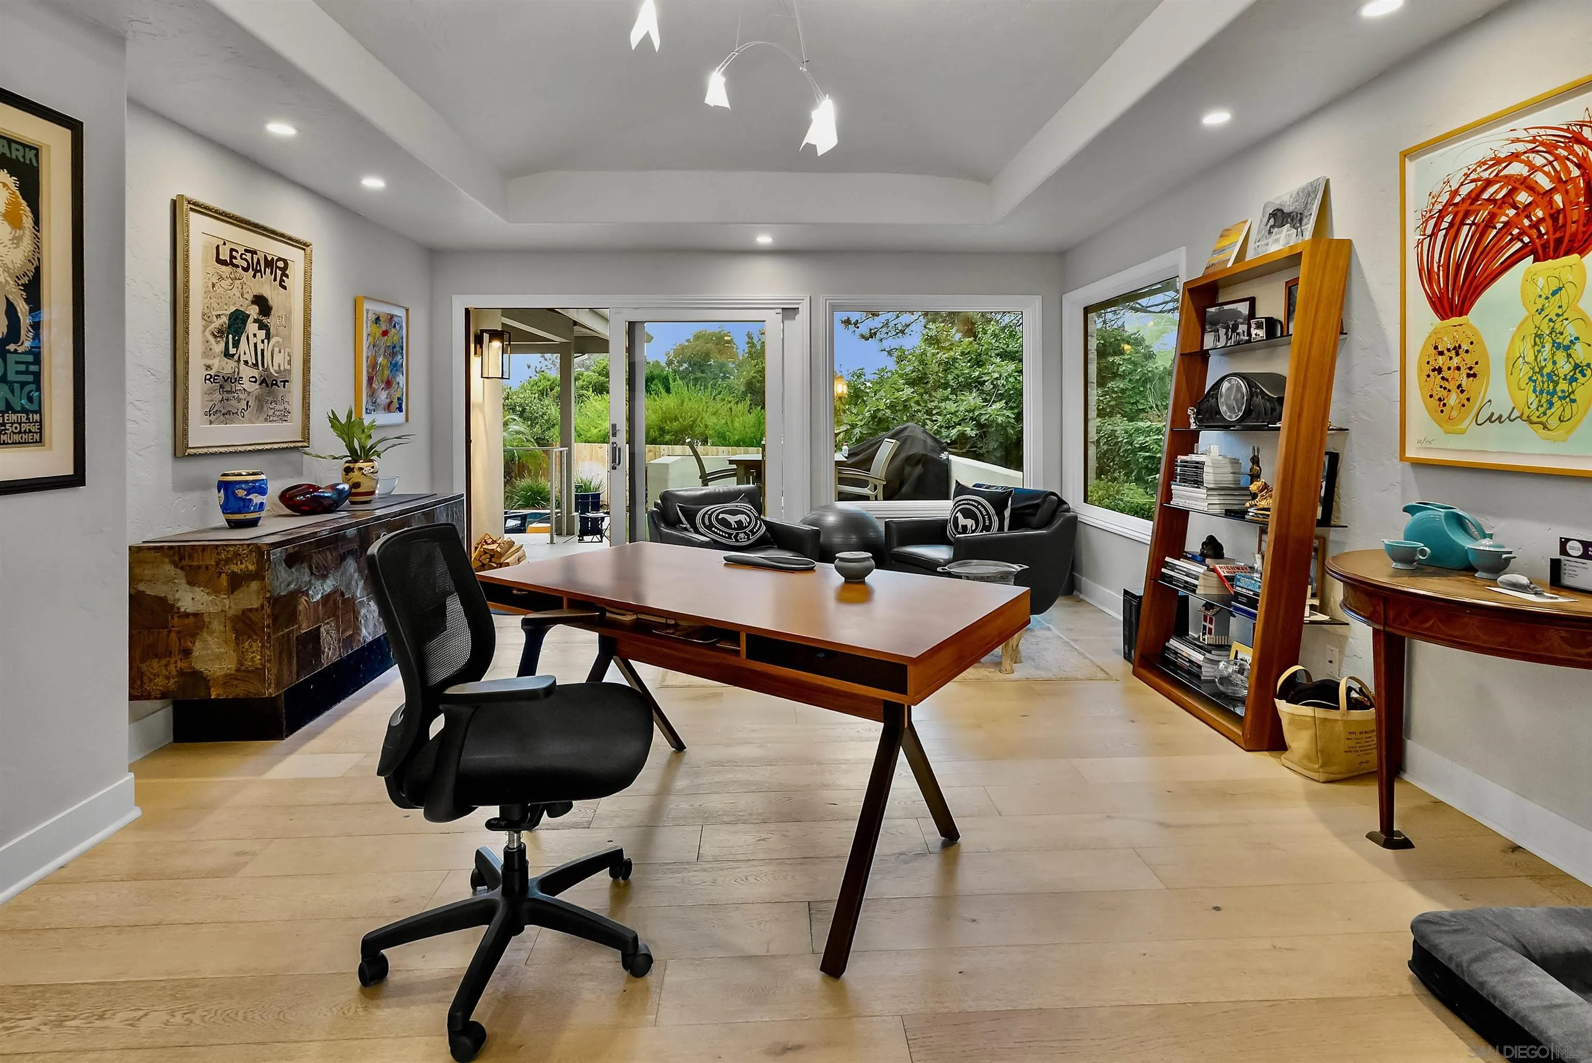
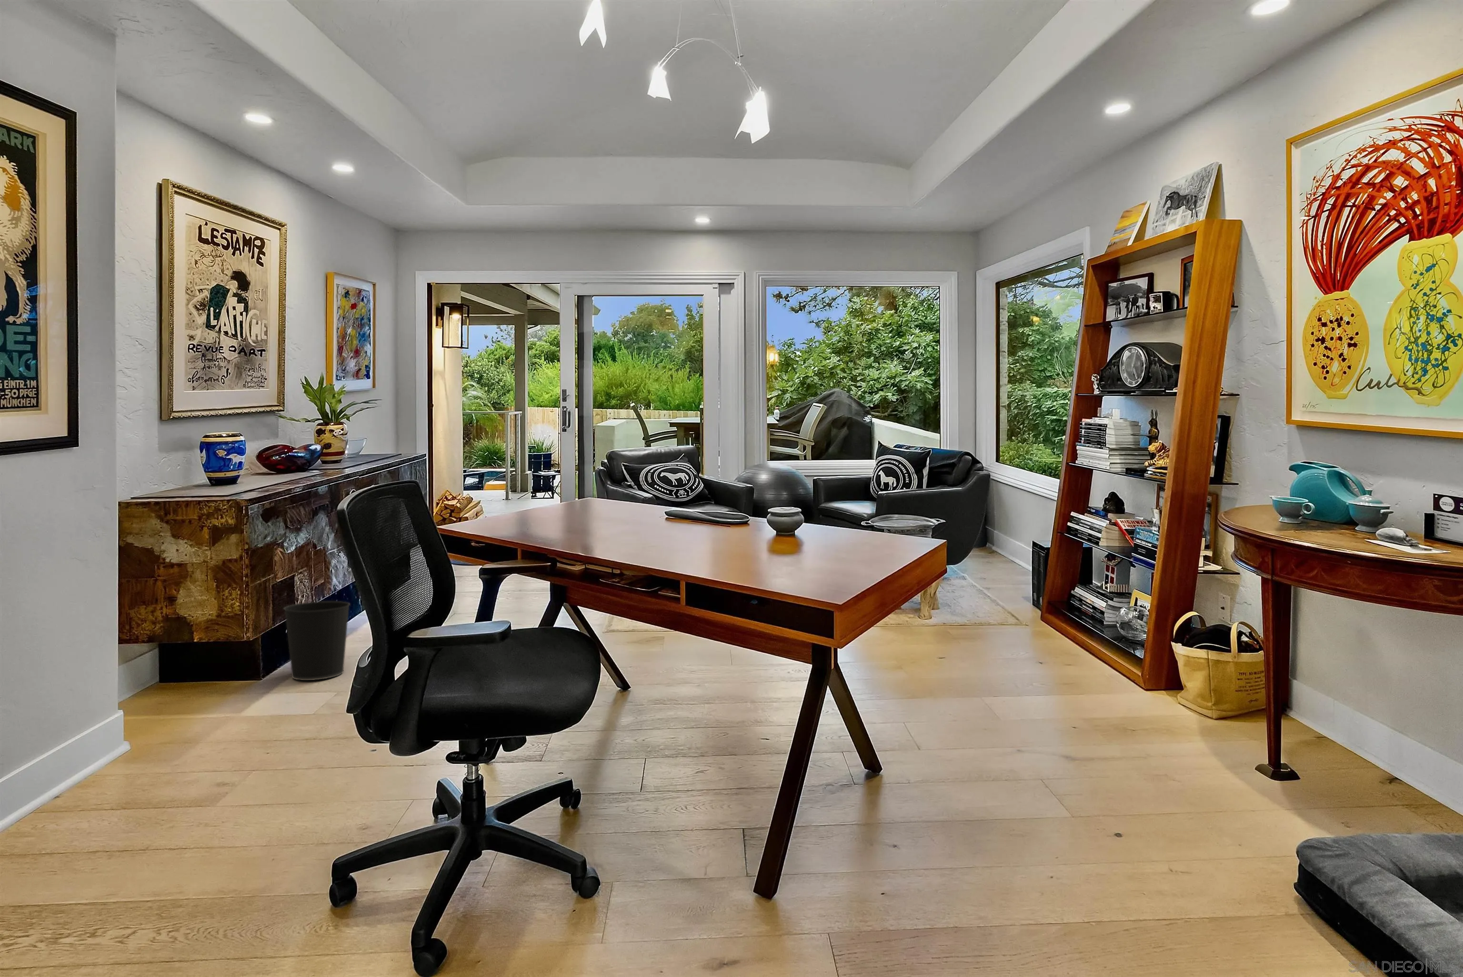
+ wastebasket [282,601,351,680]
